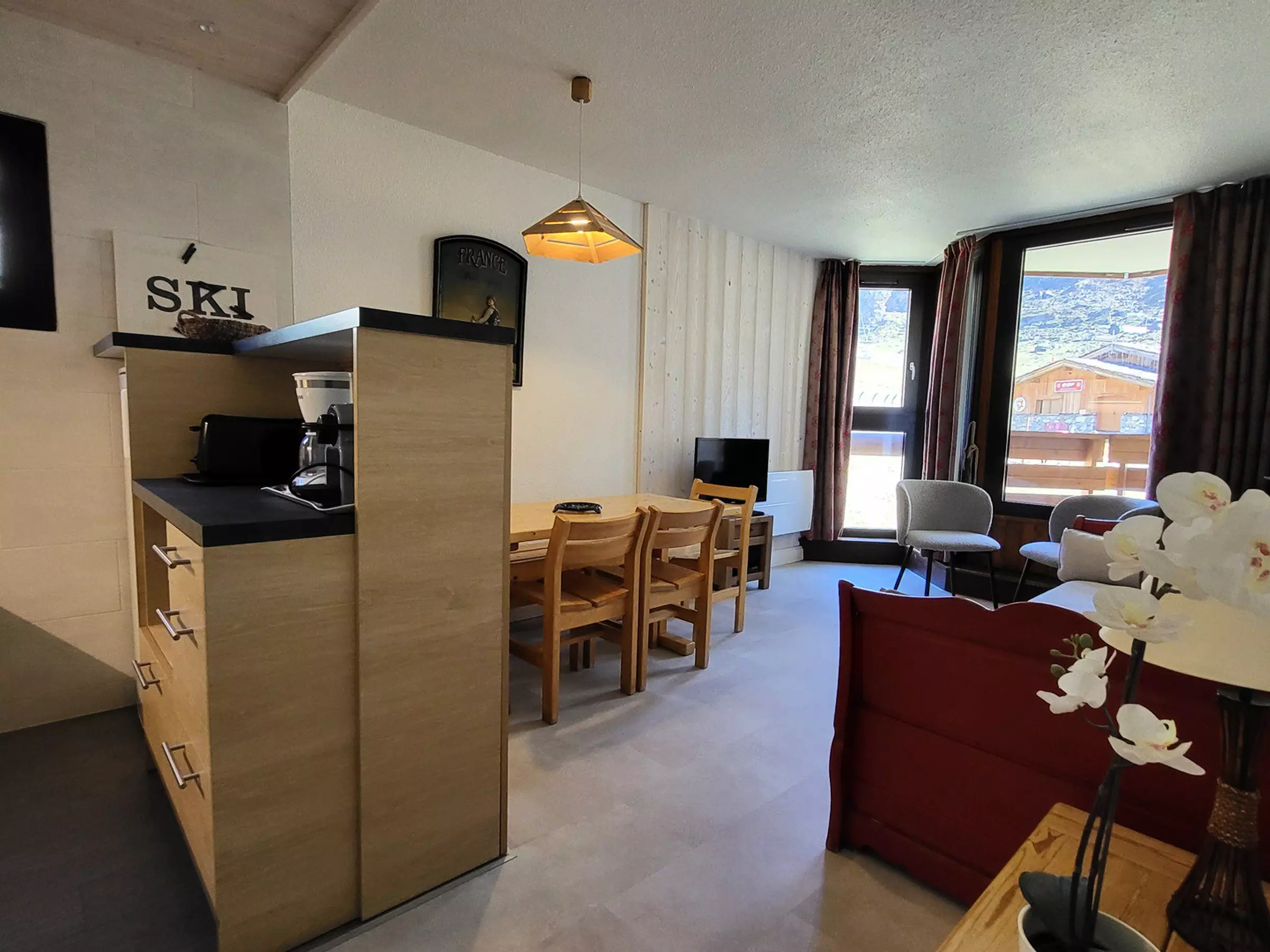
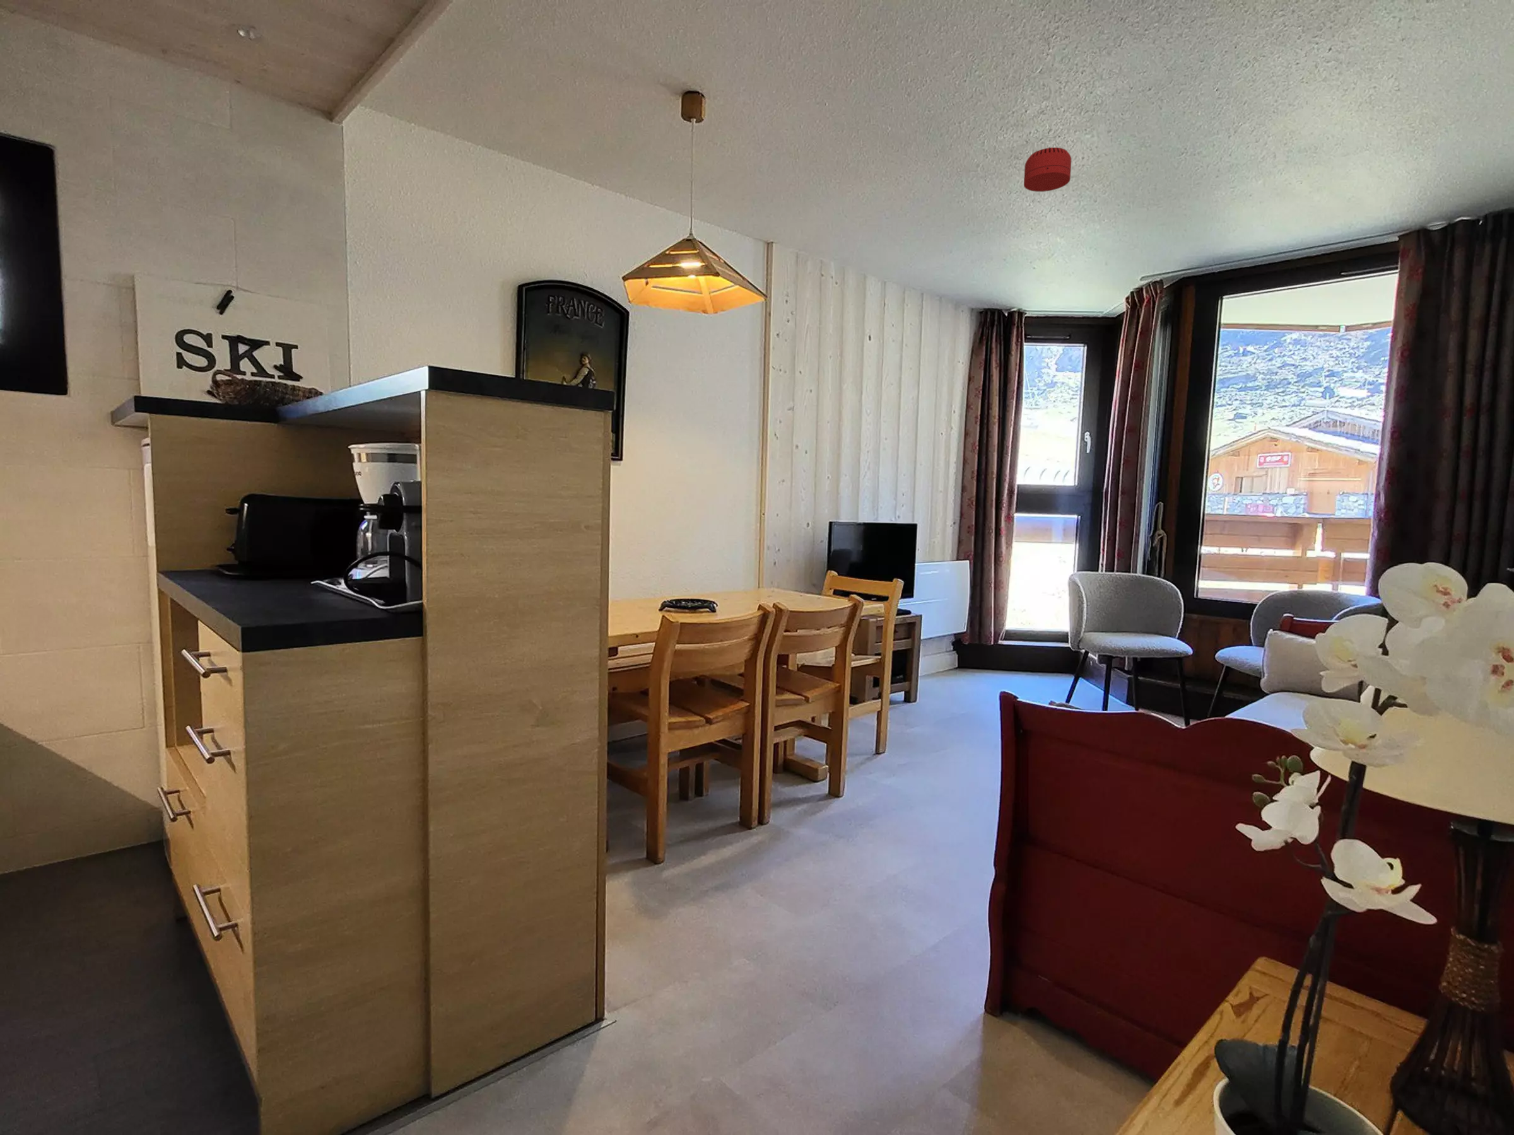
+ smoke detector [1023,147,1073,192]
